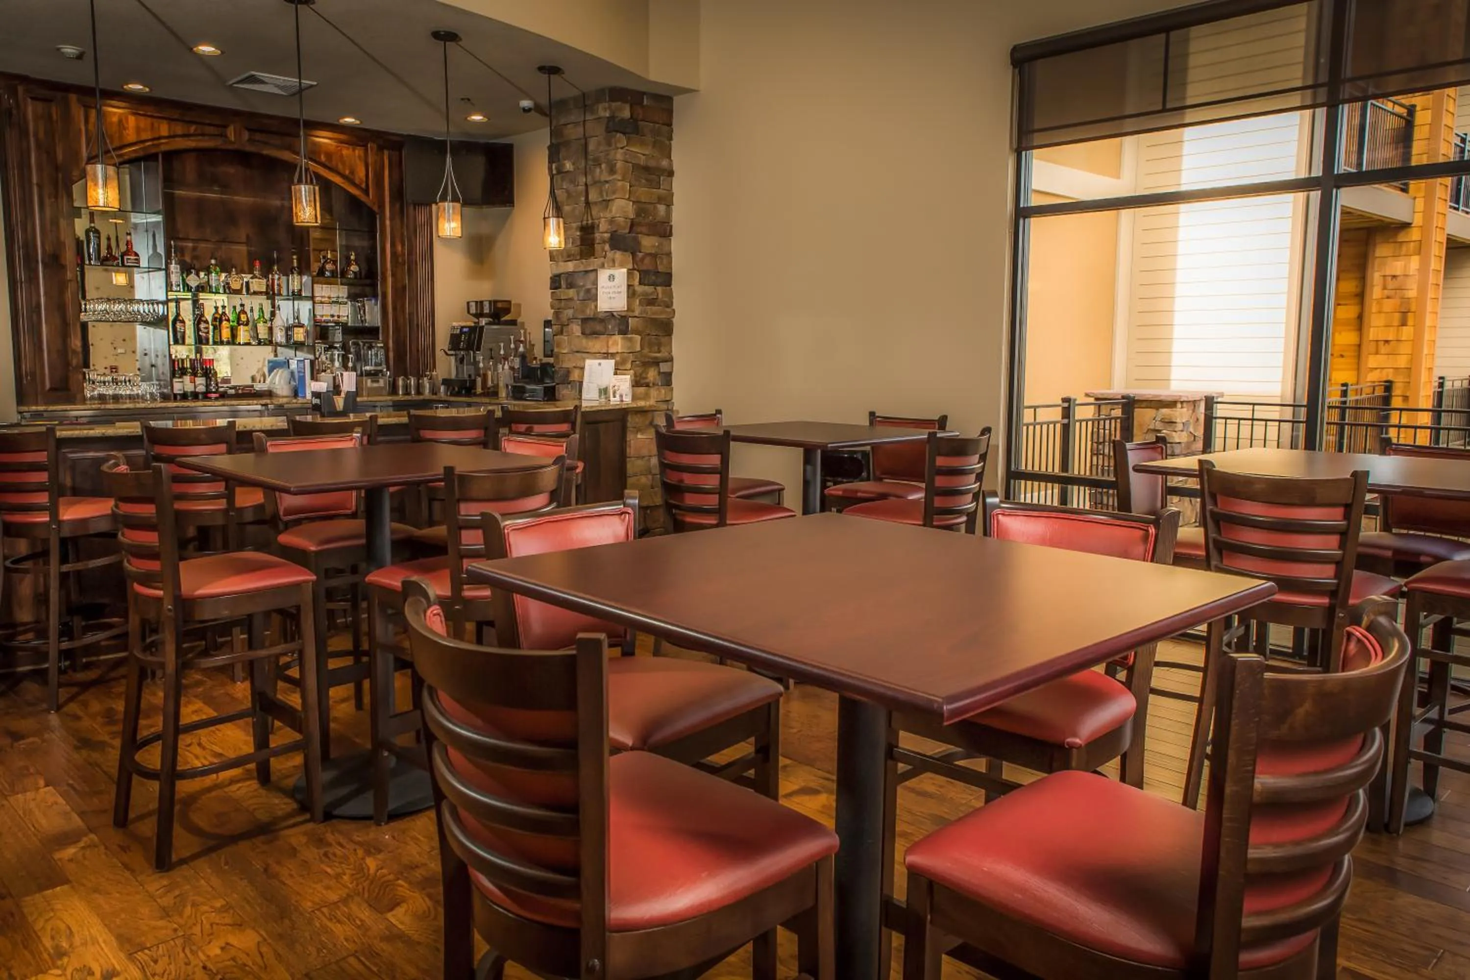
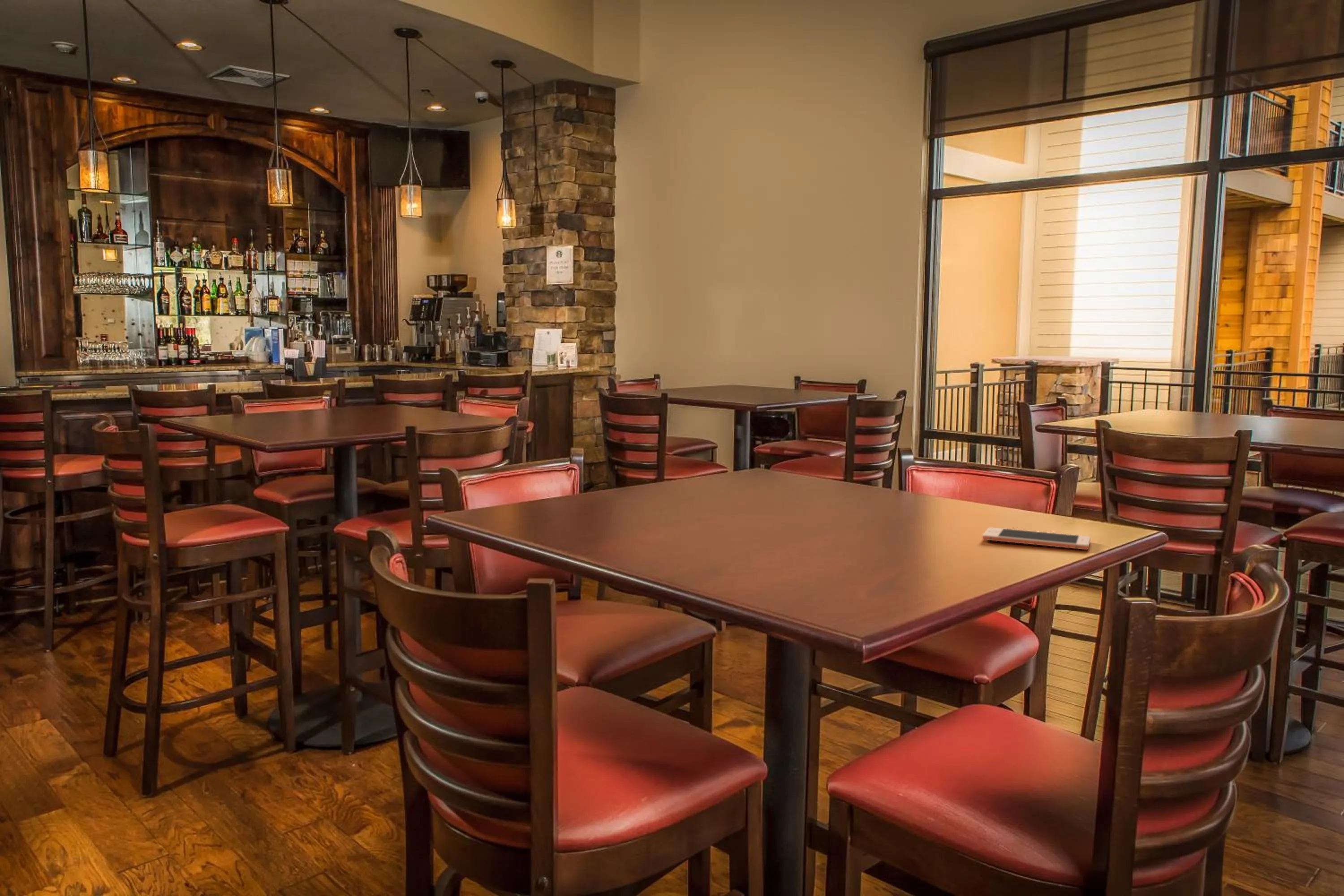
+ cell phone [982,527,1091,550]
